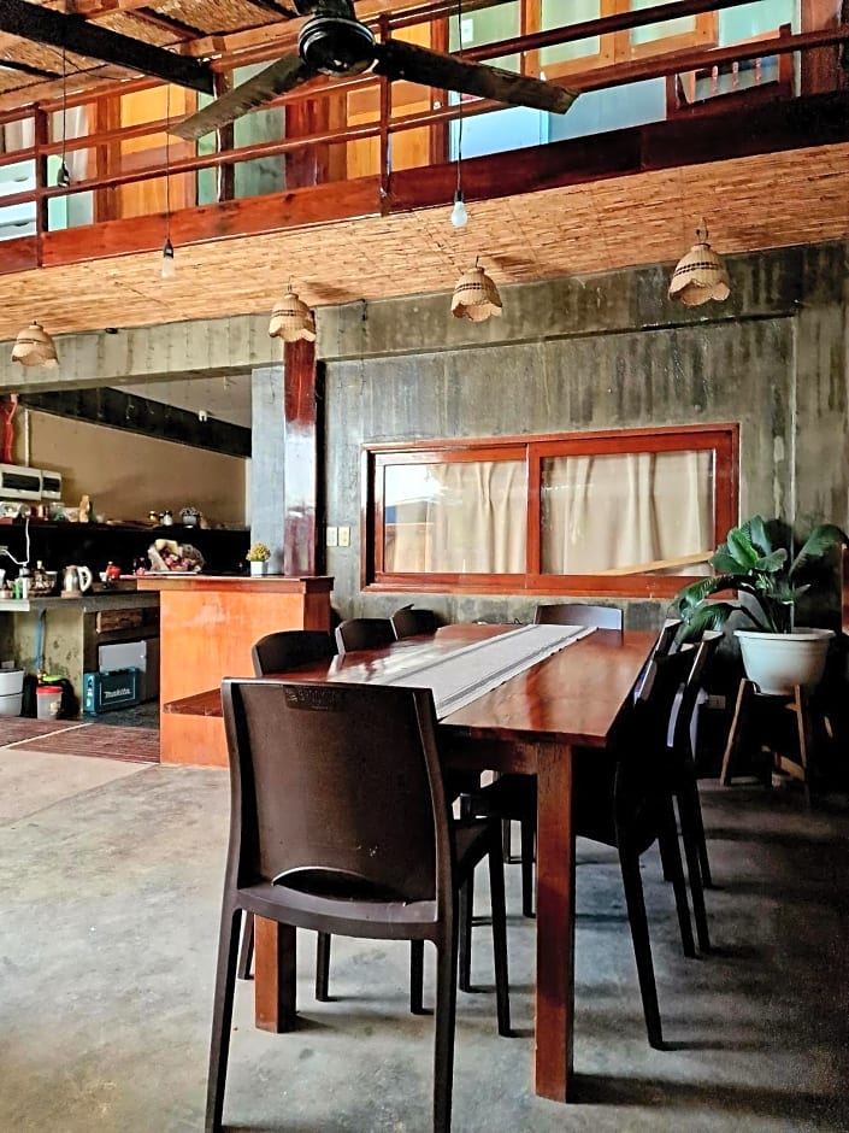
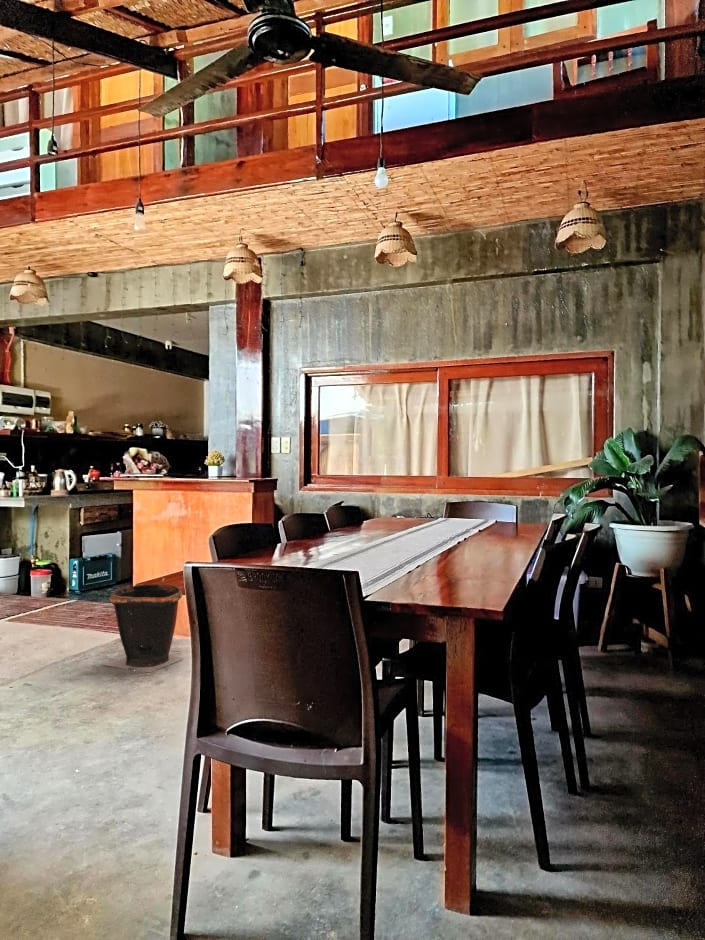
+ waste bin [102,577,185,673]
